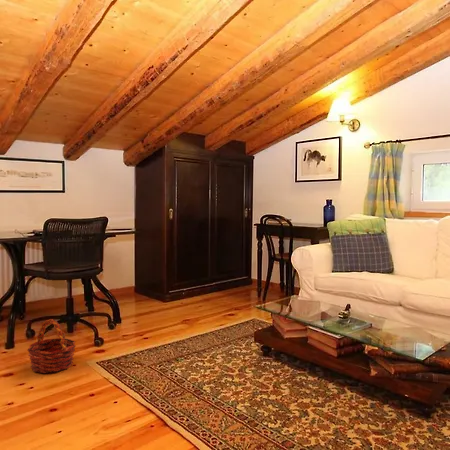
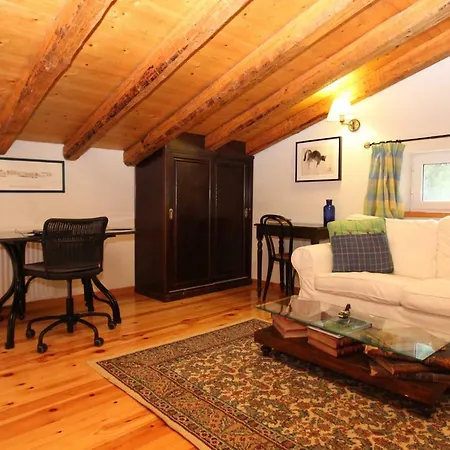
- basket [27,318,76,374]
